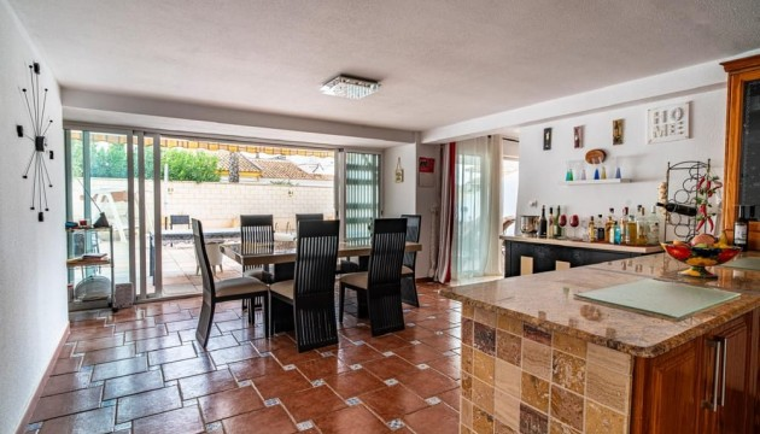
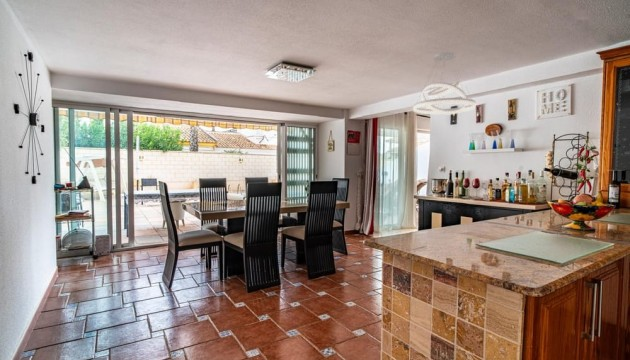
+ pendant light [412,51,477,115]
